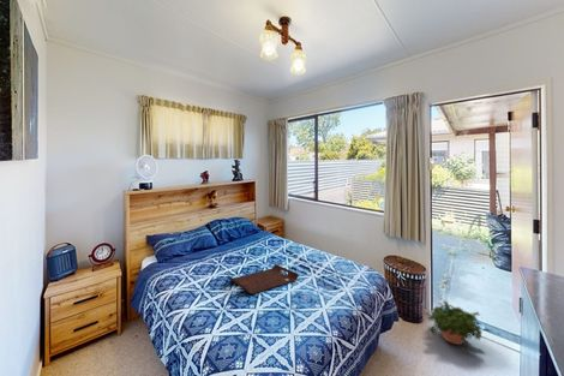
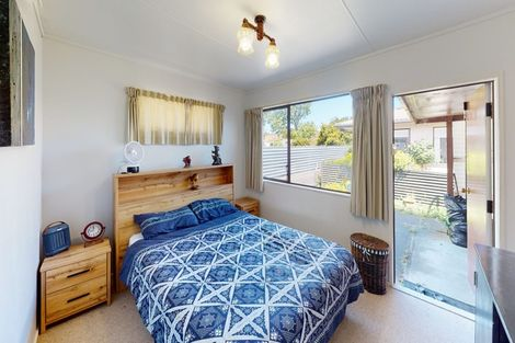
- serving tray [227,263,300,296]
- potted plant [425,299,484,353]
